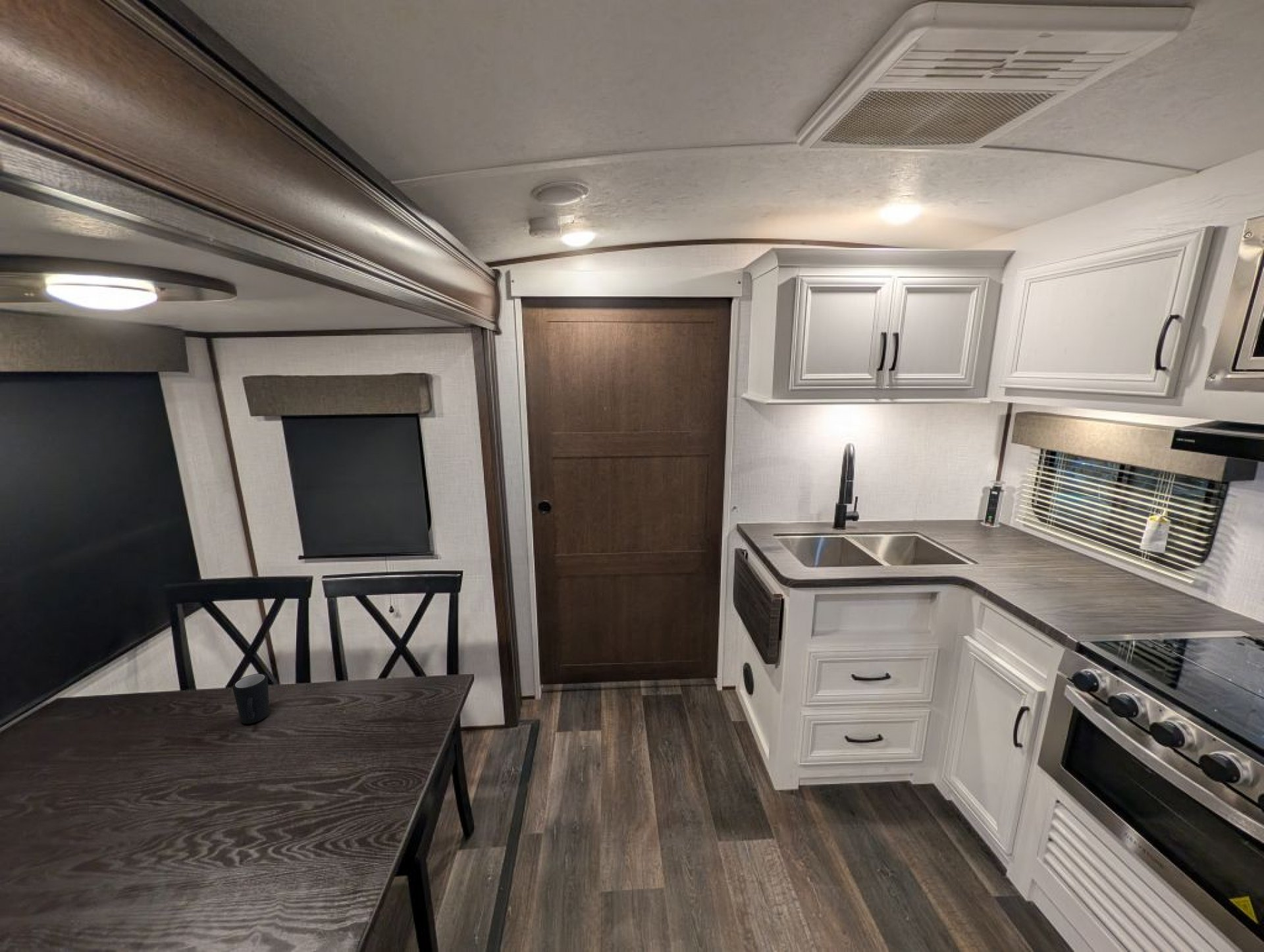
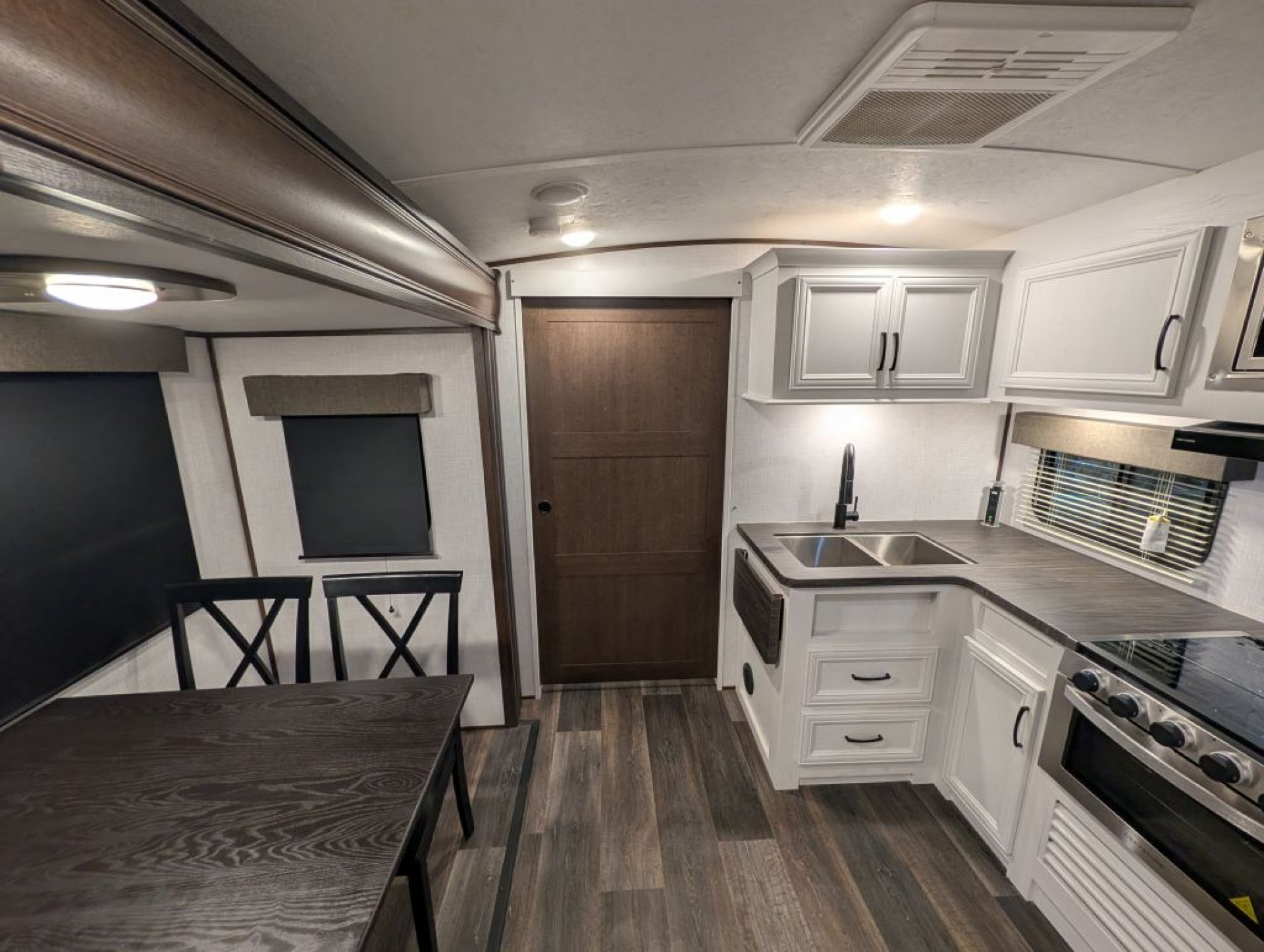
- mug [232,673,270,724]
